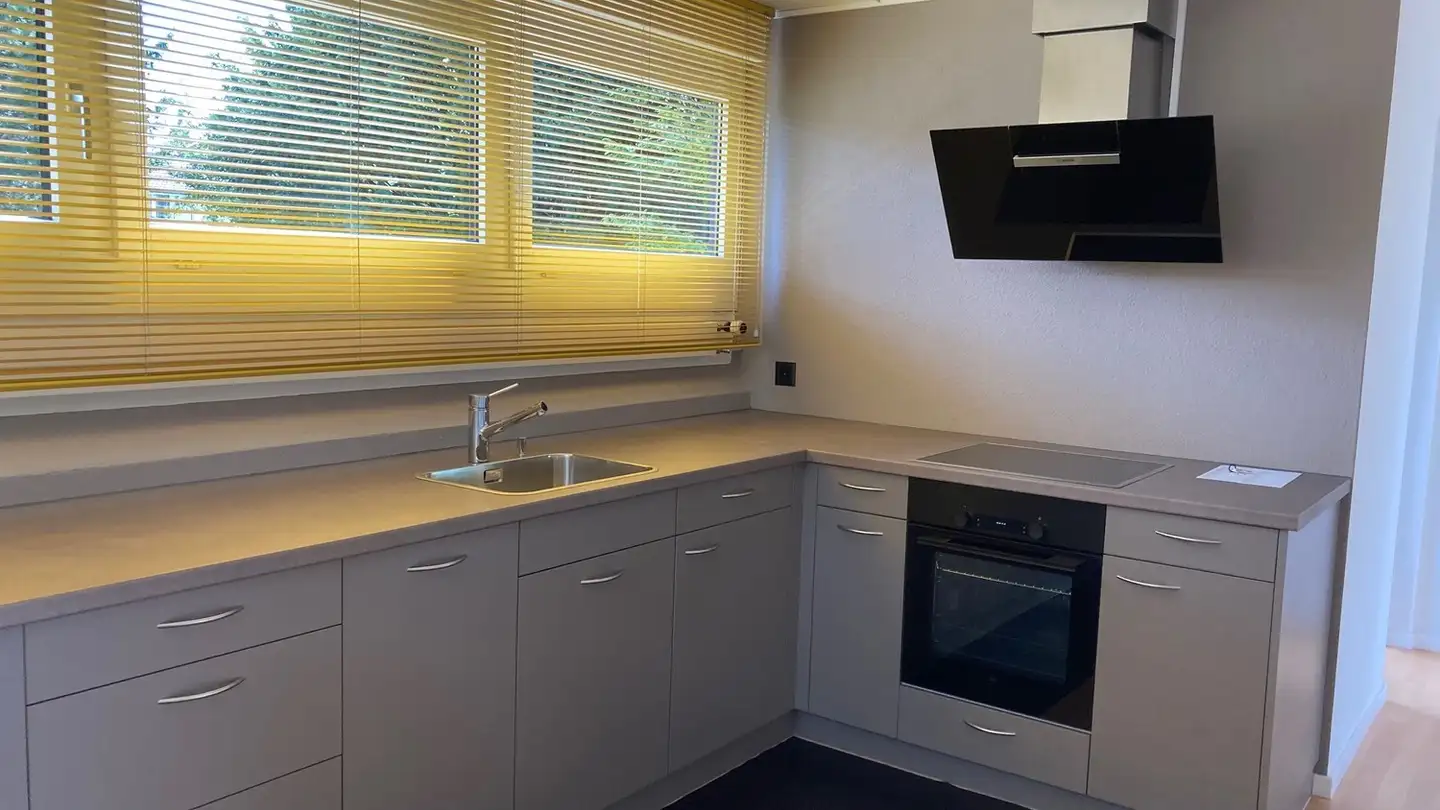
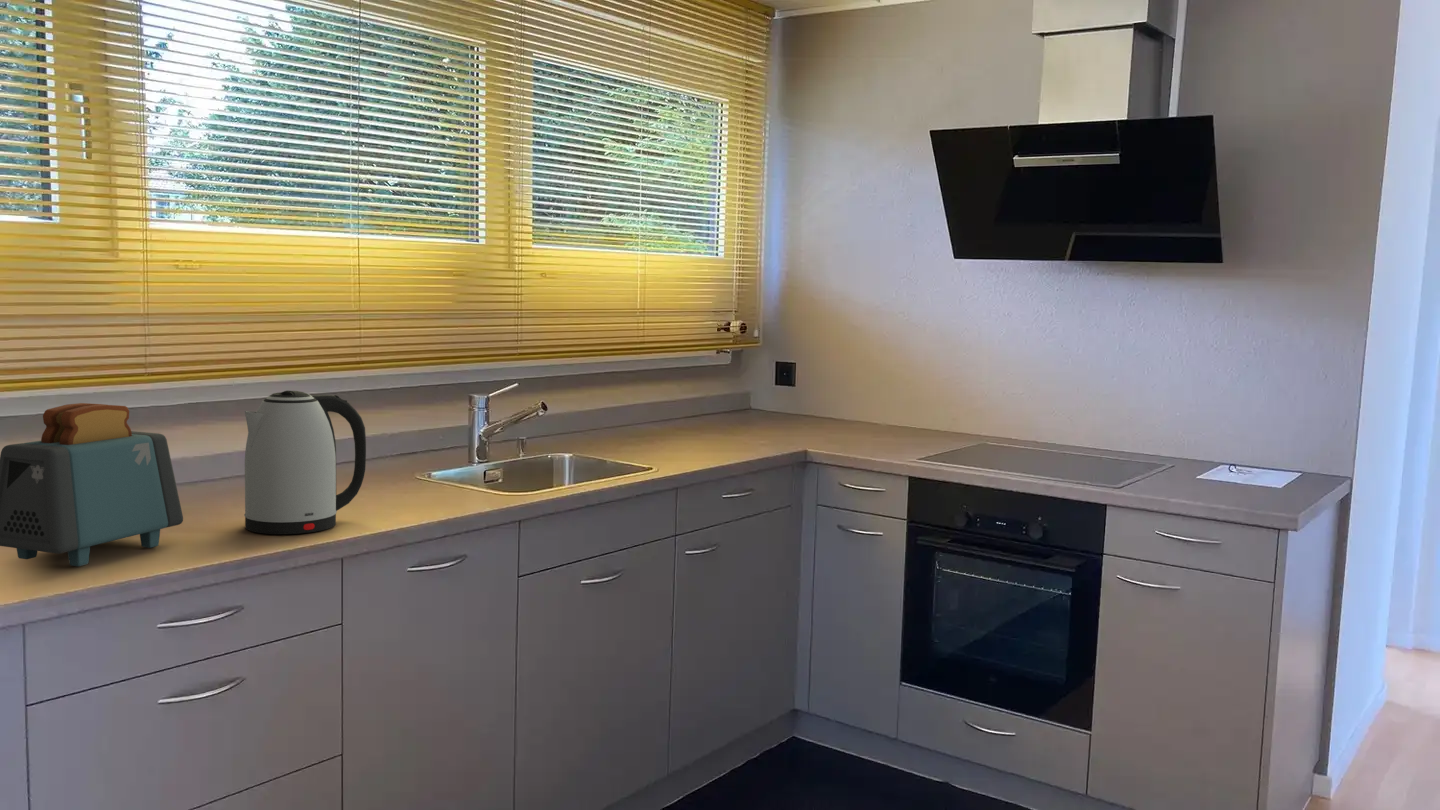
+ kettle [243,390,367,535]
+ toaster [0,402,184,567]
